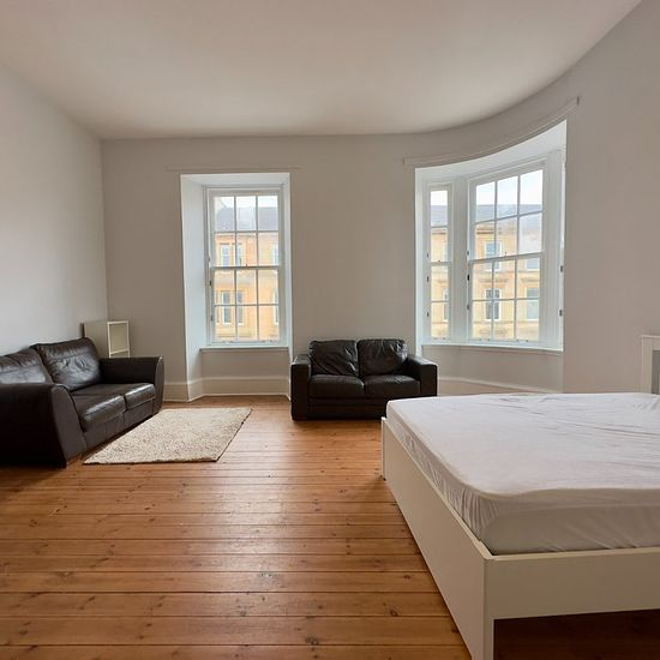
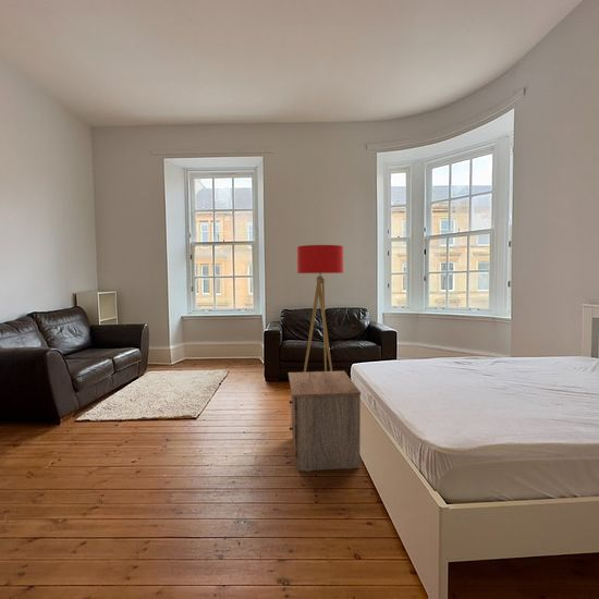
+ nightstand [288,370,362,472]
+ floor lamp [296,244,344,372]
